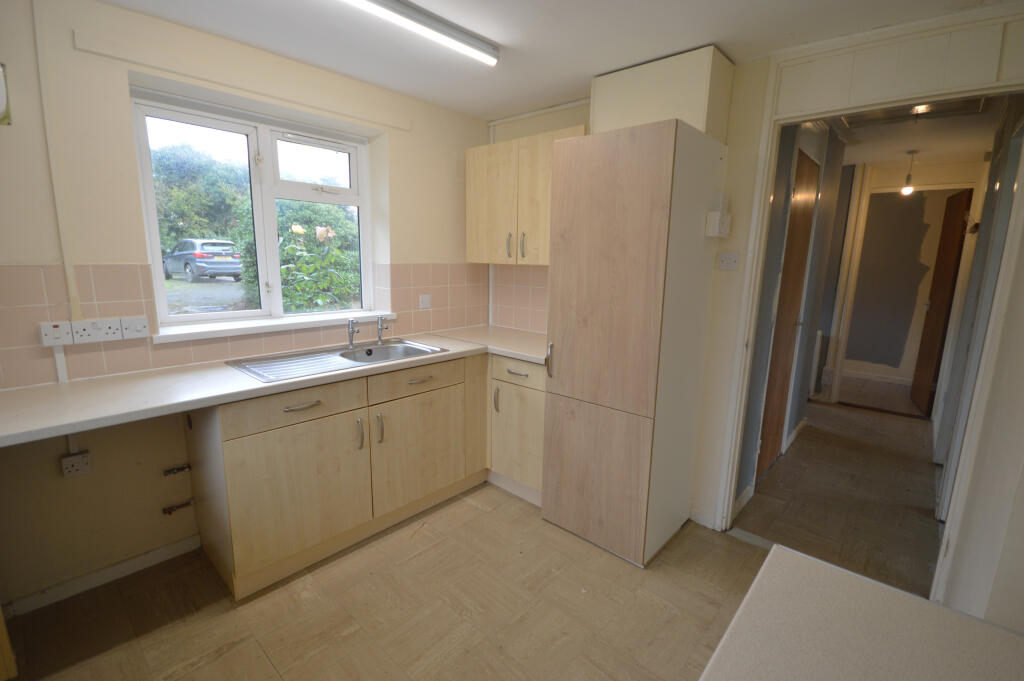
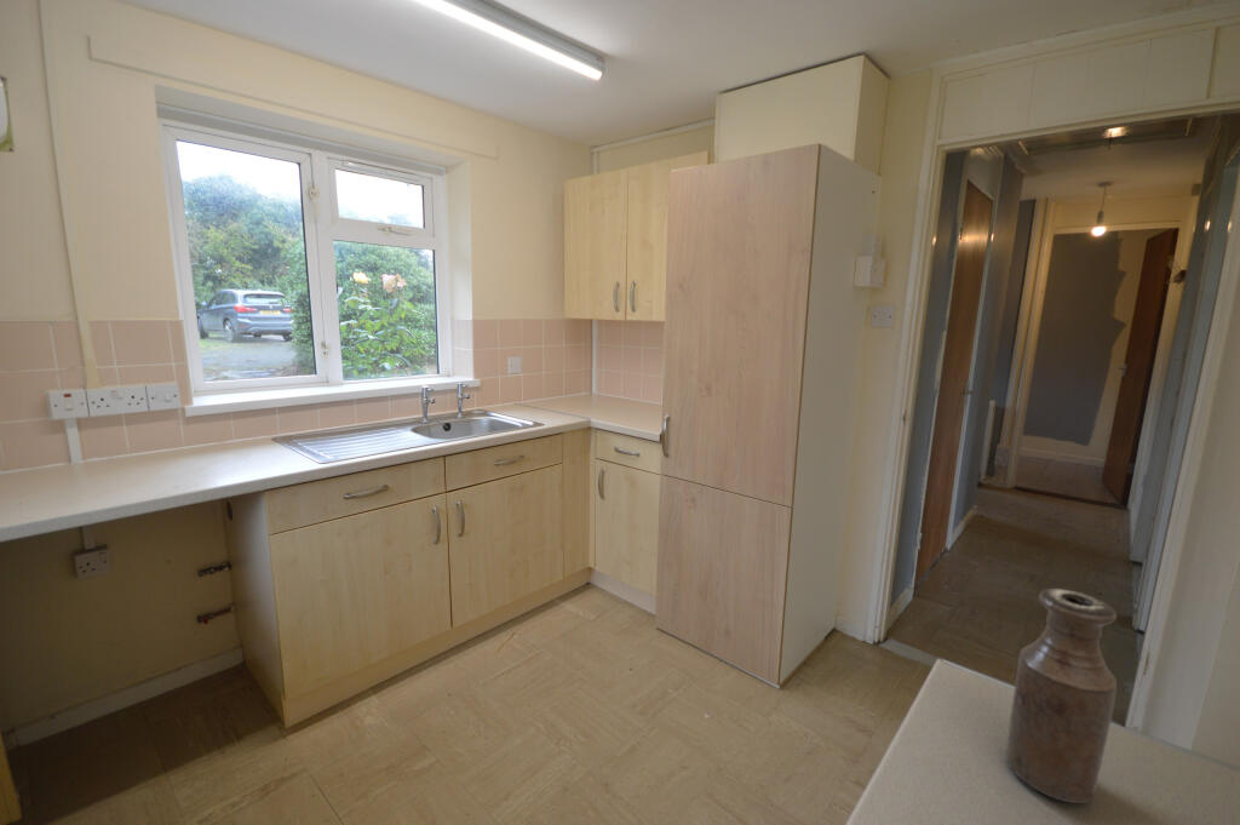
+ bottle [1004,588,1118,804]
